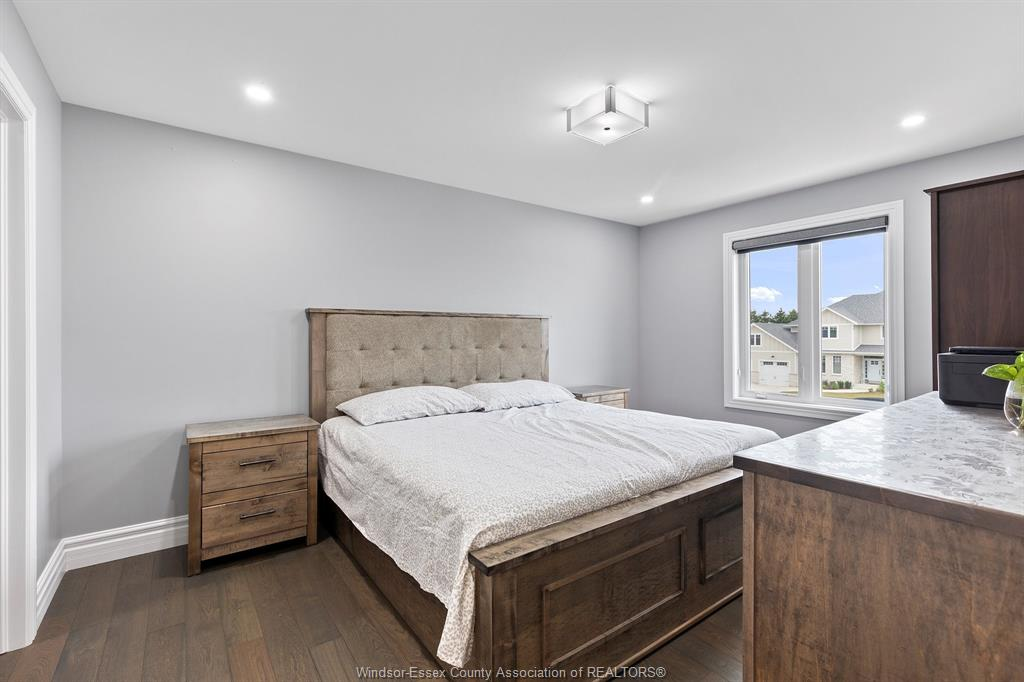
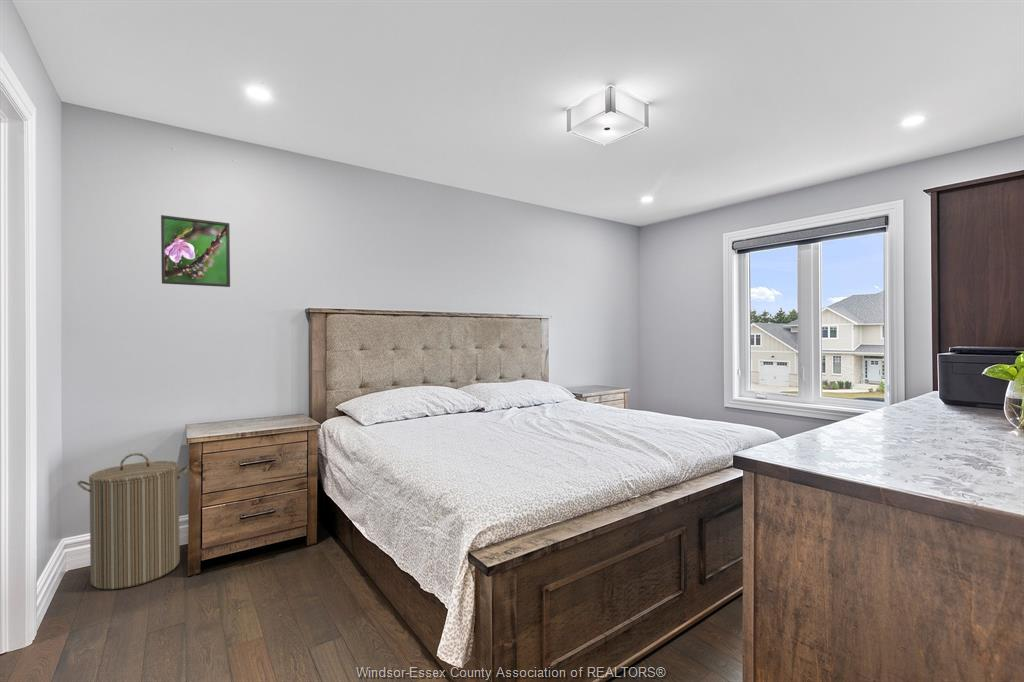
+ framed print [160,214,231,288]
+ laundry hamper [76,452,190,590]
